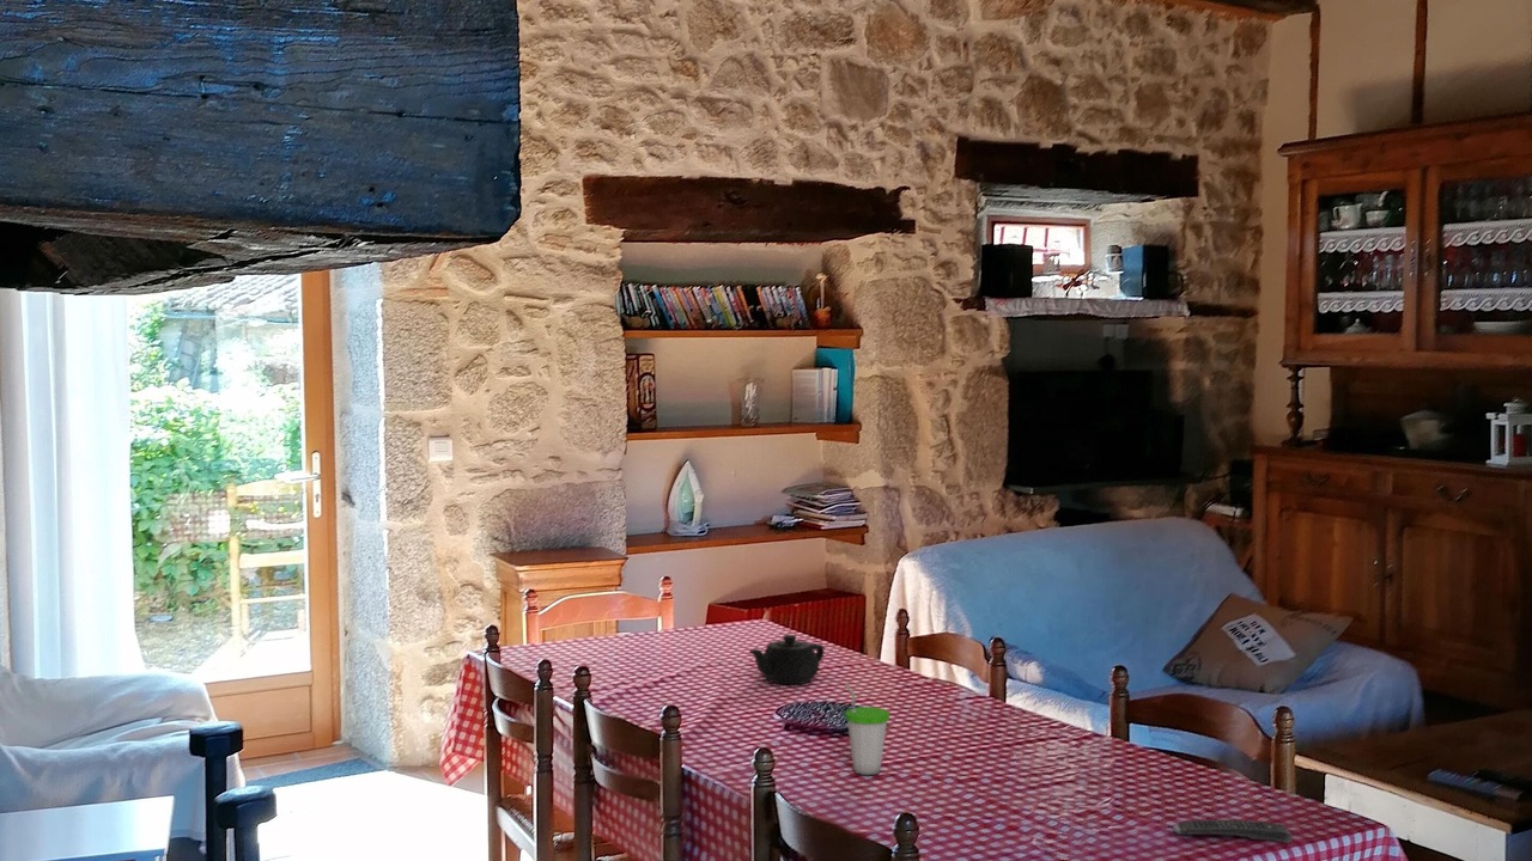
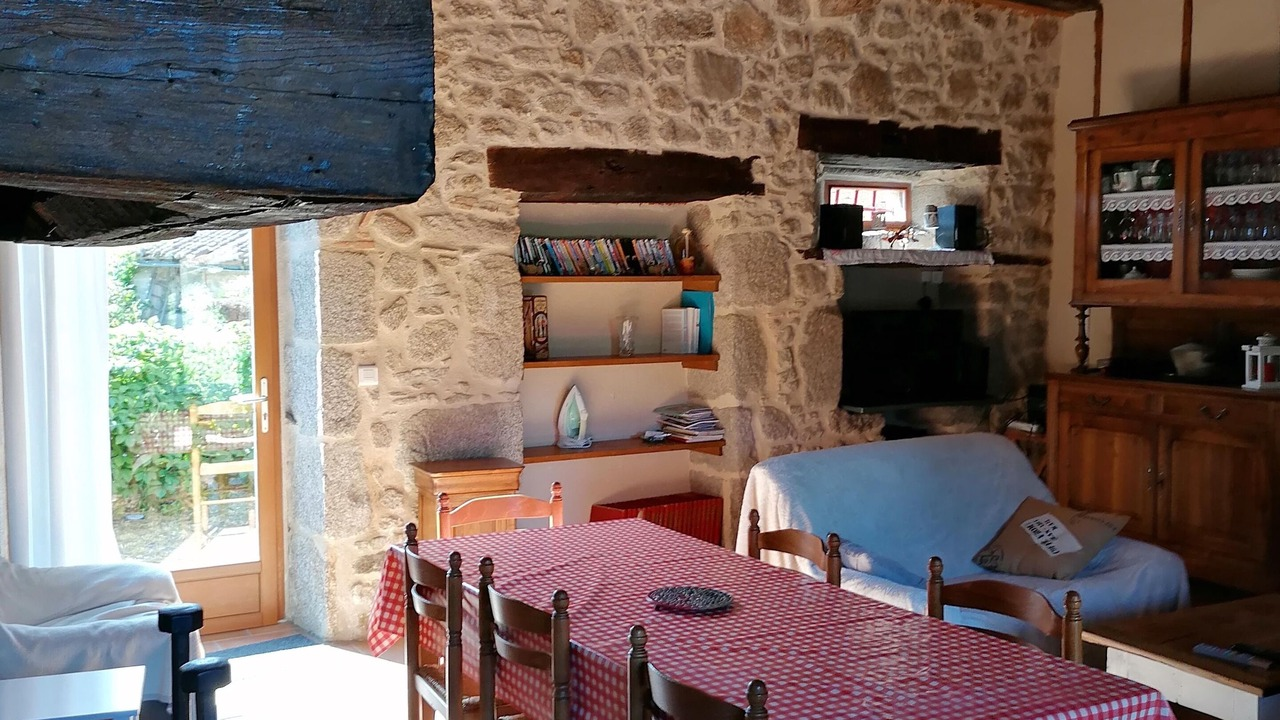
- remote control [1172,819,1294,844]
- teapot [748,634,825,686]
- cup [844,682,890,776]
